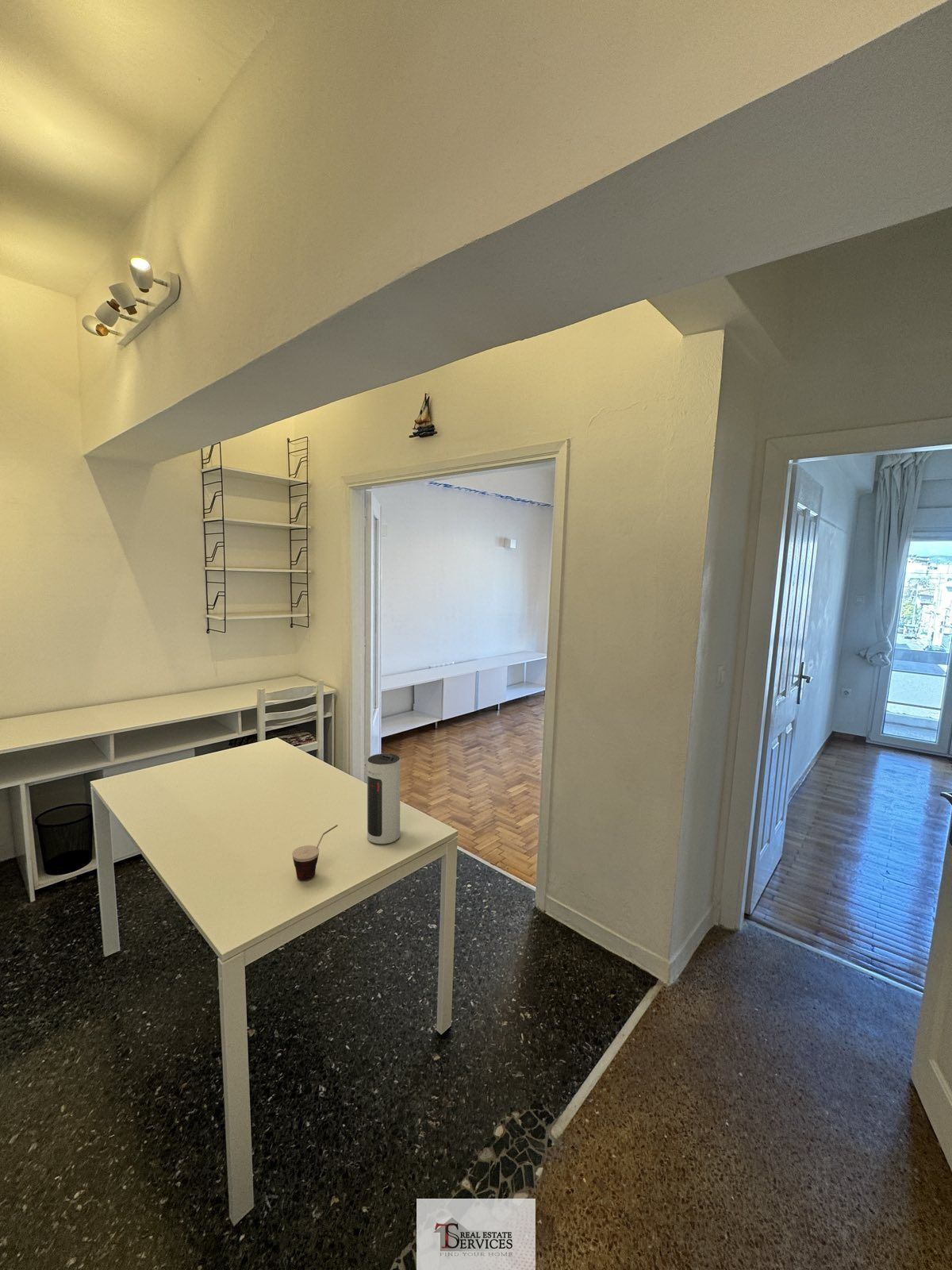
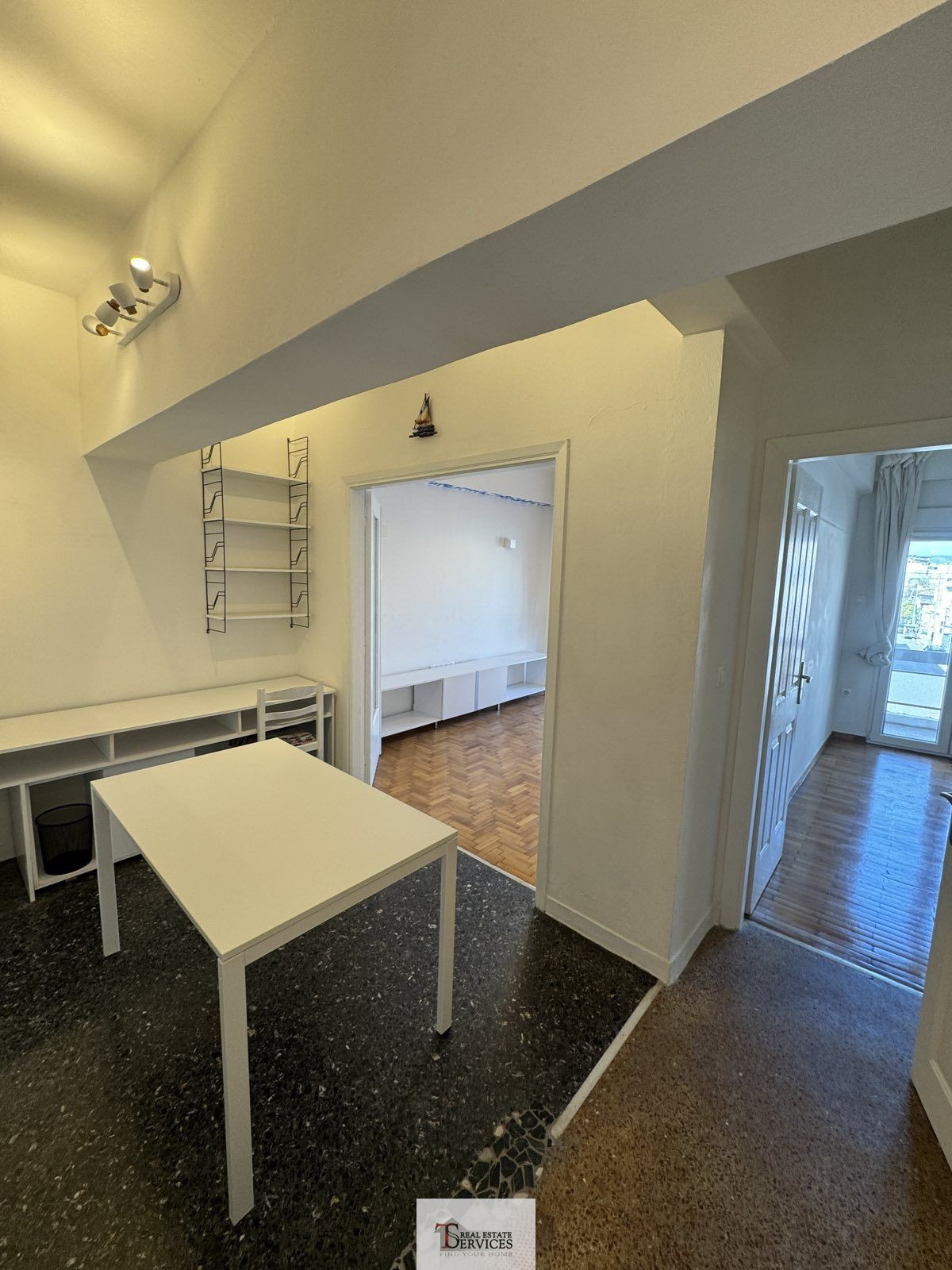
- cup [291,824,339,881]
- speaker [367,752,401,845]
